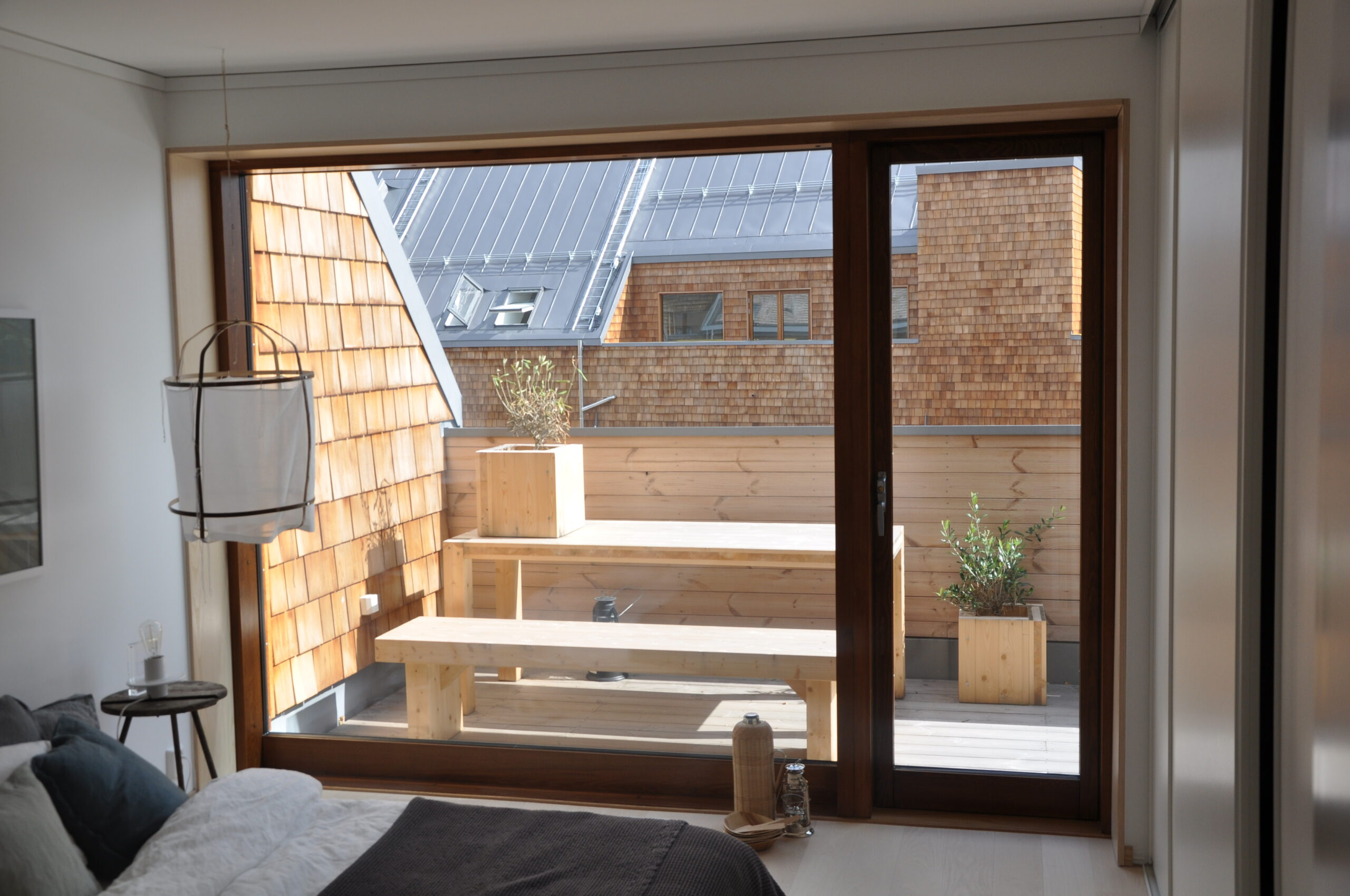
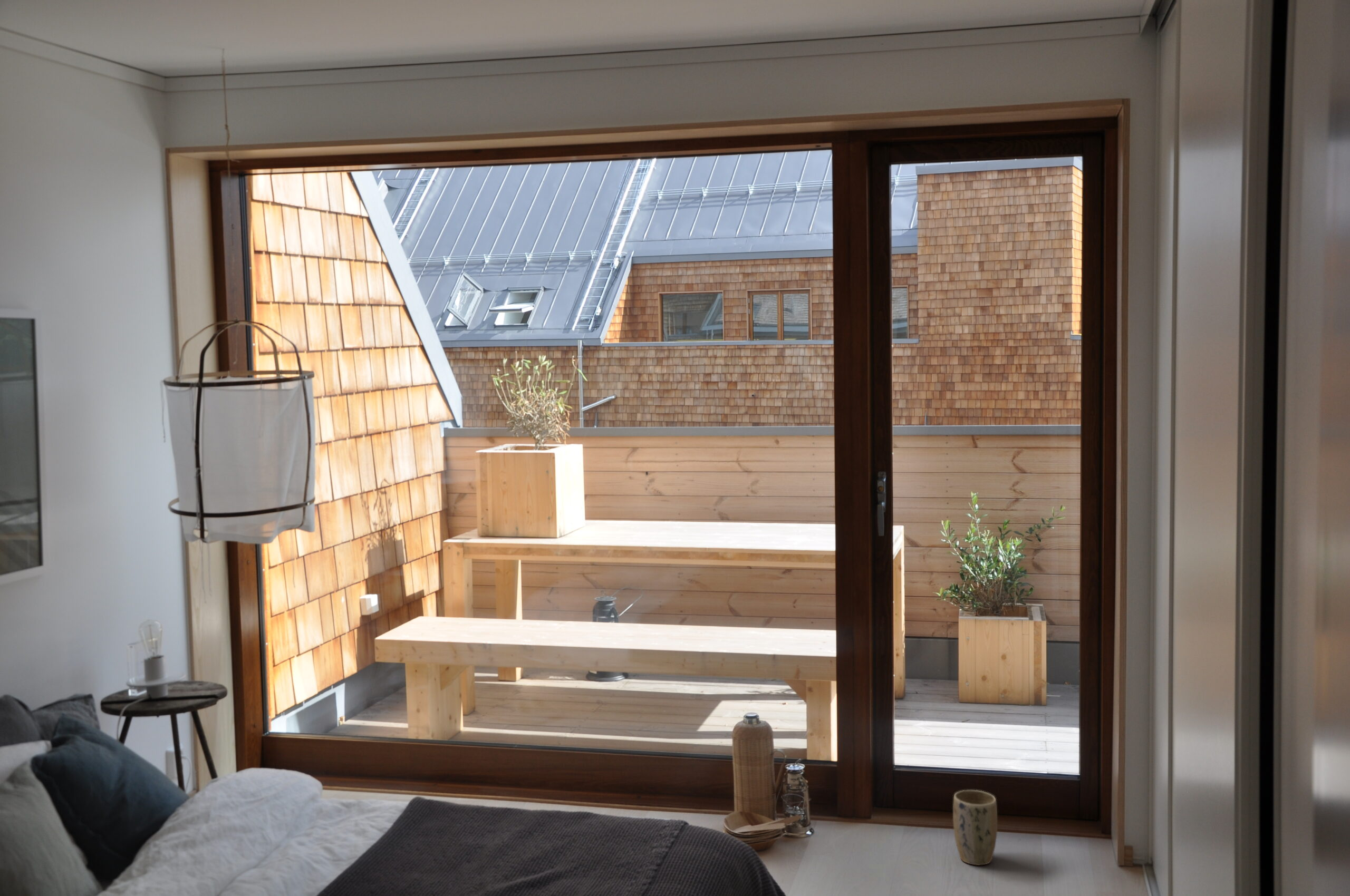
+ plant pot [952,790,998,866]
